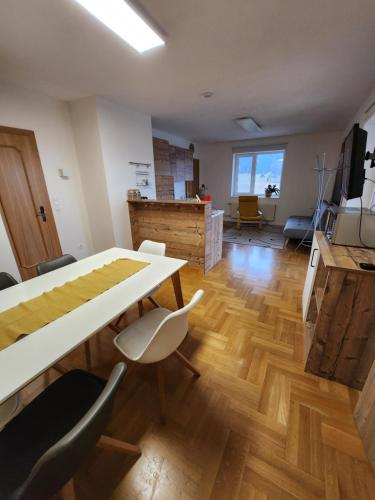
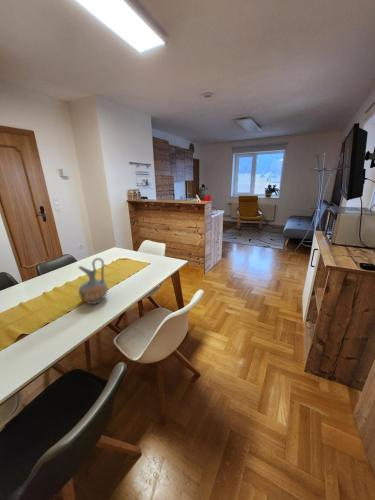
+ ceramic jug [77,257,109,305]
